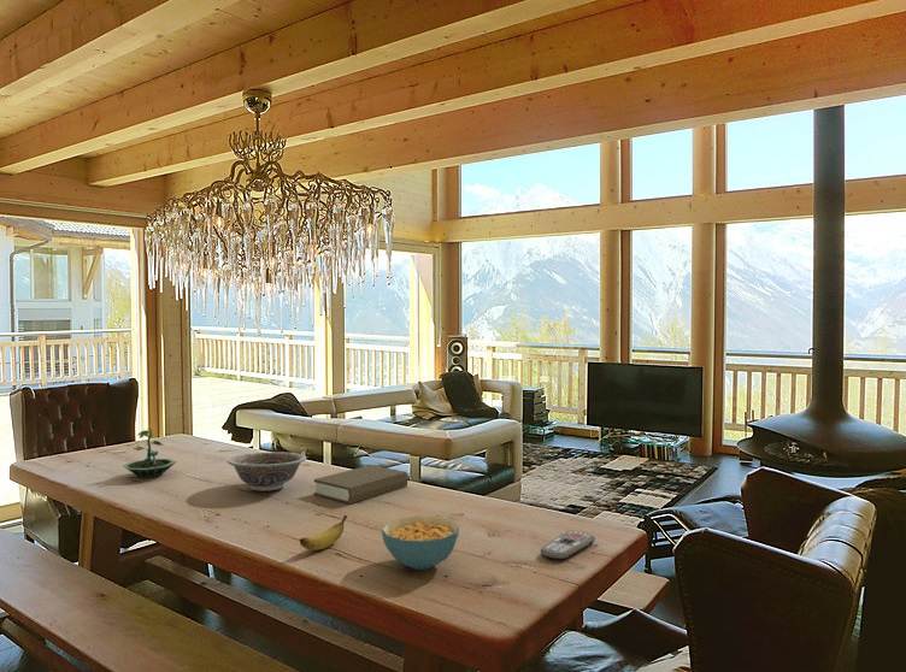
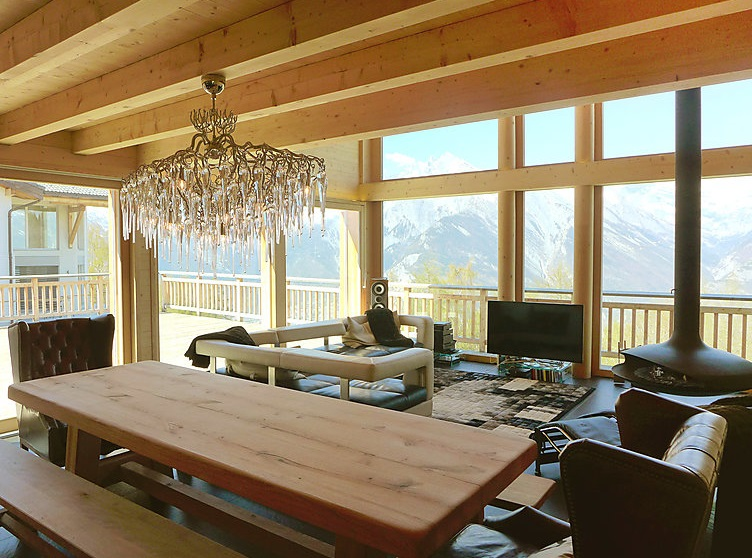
- decorative bowl [226,450,308,493]
- banana [299,514,348,552]
- remote control [540,529,596,561]
- cereal bowl [381,514,460,571]
- terrarium [122,426,177,479]
- book [313,464,410,505]
